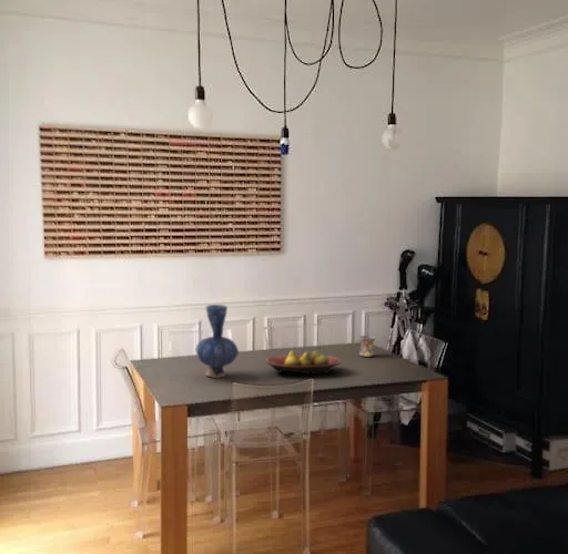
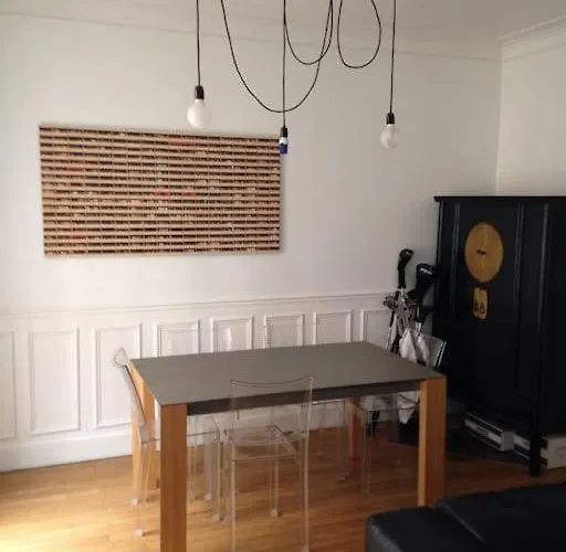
- fruit bowl [265,349,343,376]
- mug [354,335,376,358]
- vase [194,304,240,379]
